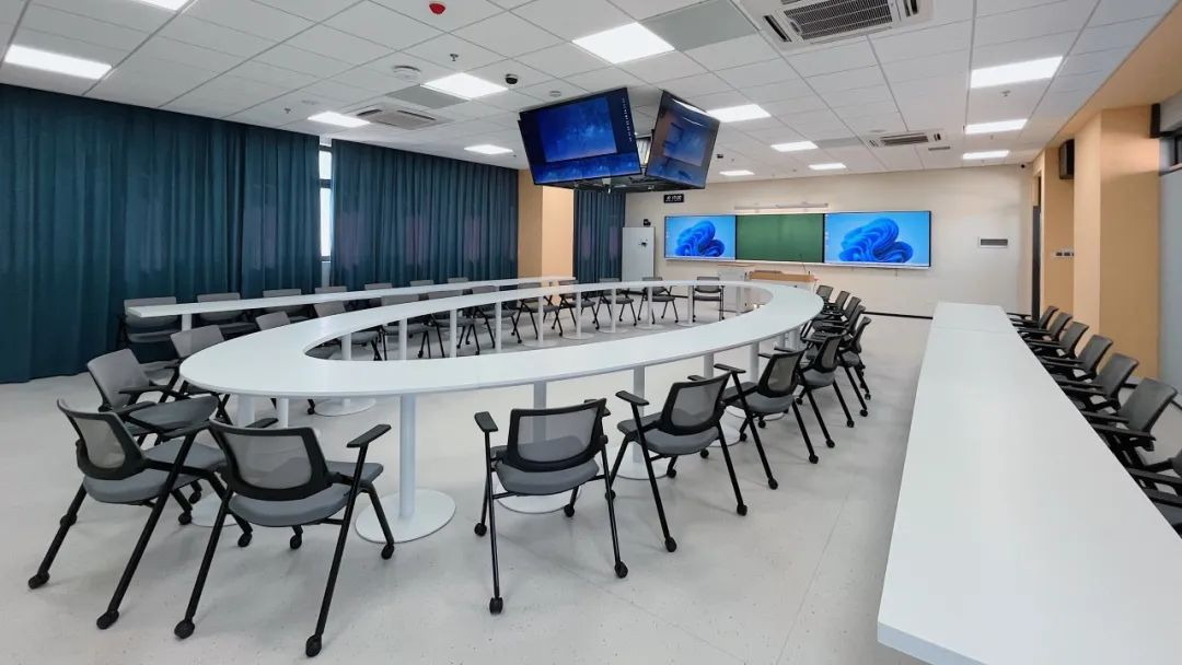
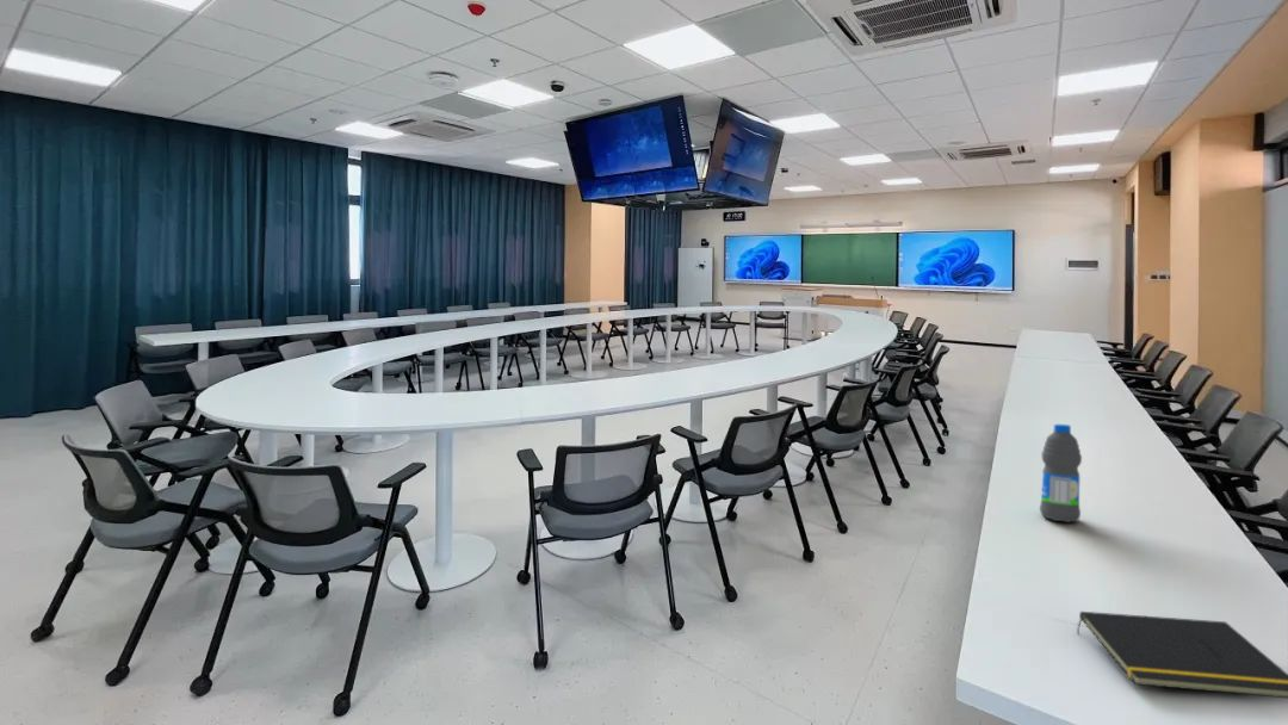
+ notepad [1076,611,1288,699]
+ water bottle [1039,423,1083,523]
